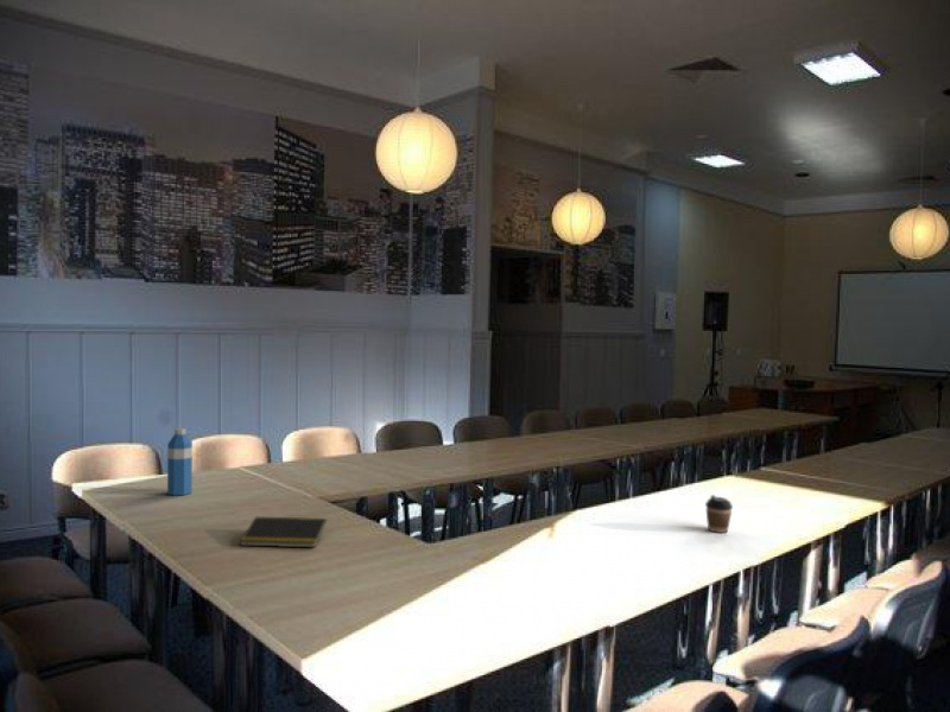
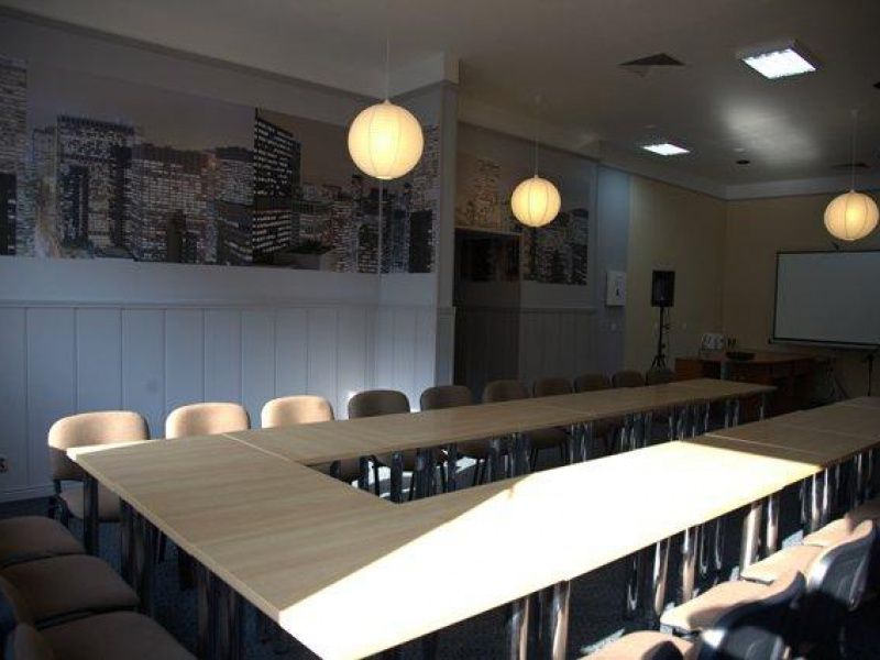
- coffee cup [704,494,734,534]
- water bottle [166,427,194,496]
- notepad [239,516,328,548]
